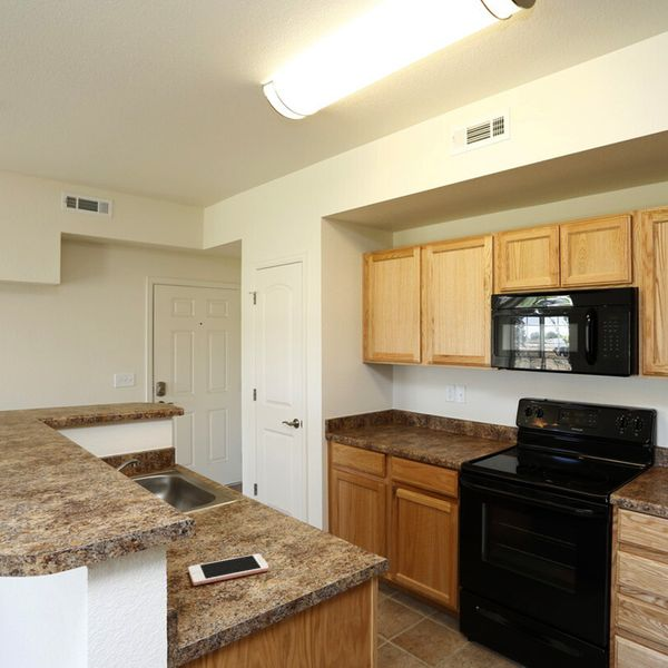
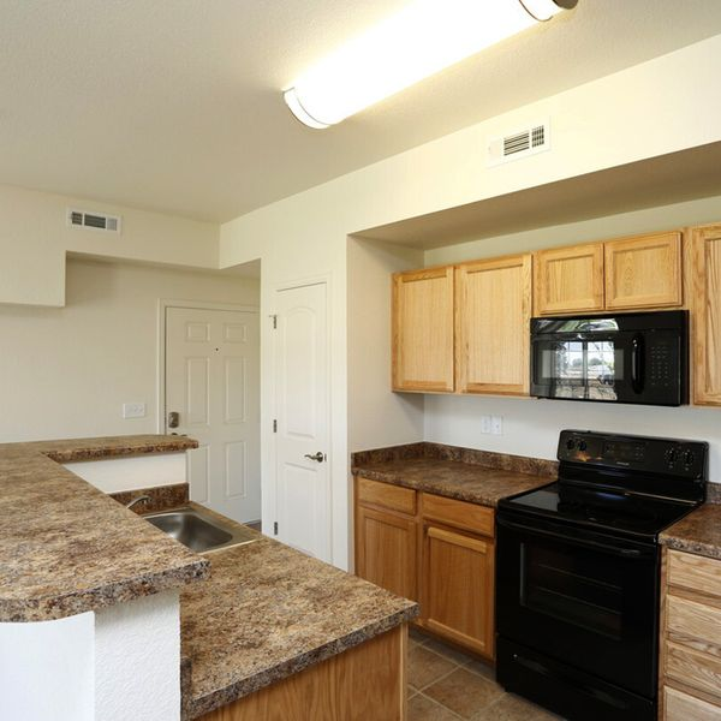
- cell phone [187,552,271,587]
